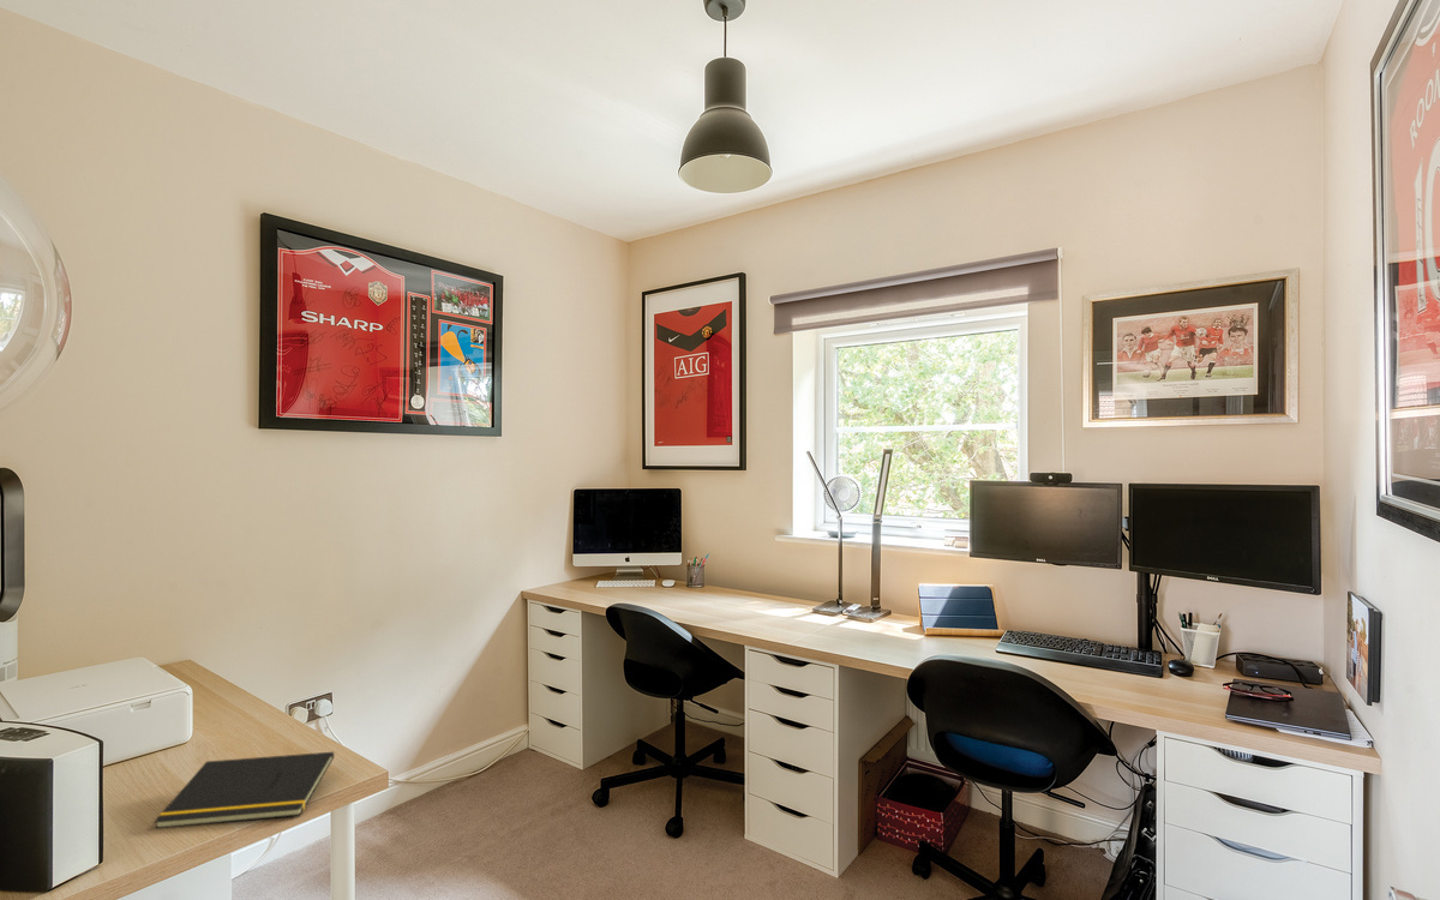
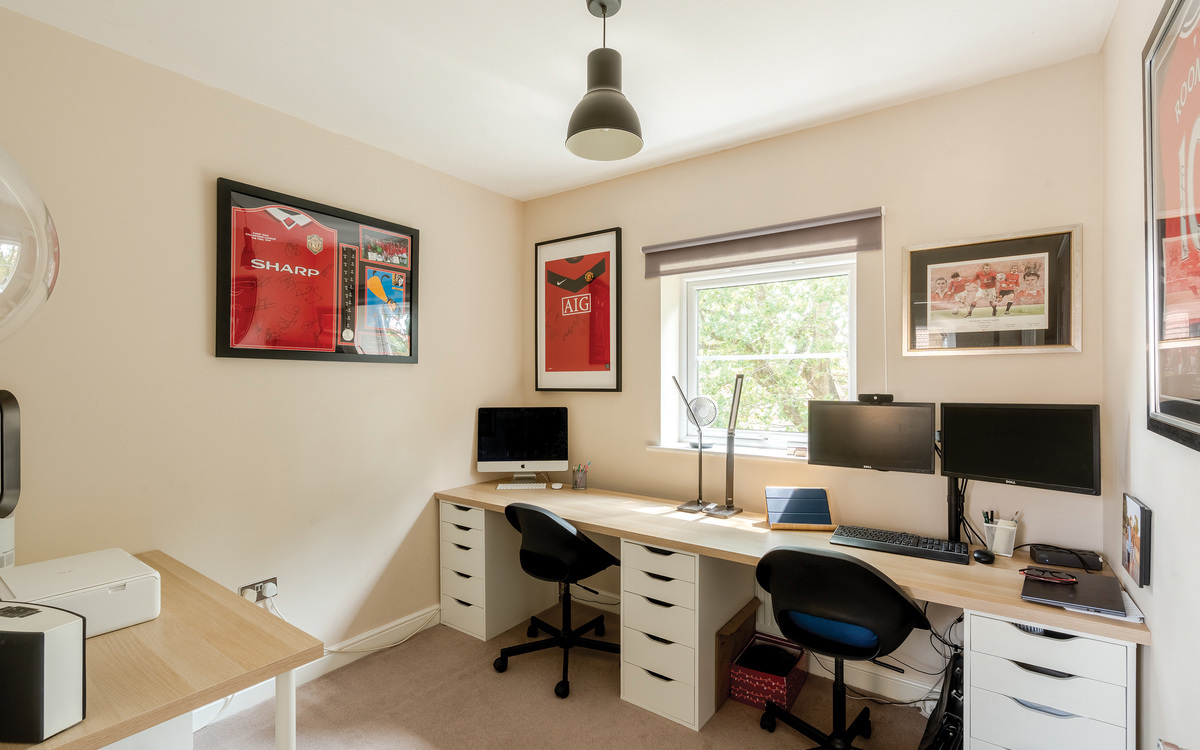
- notepad [154,751,335,829]
